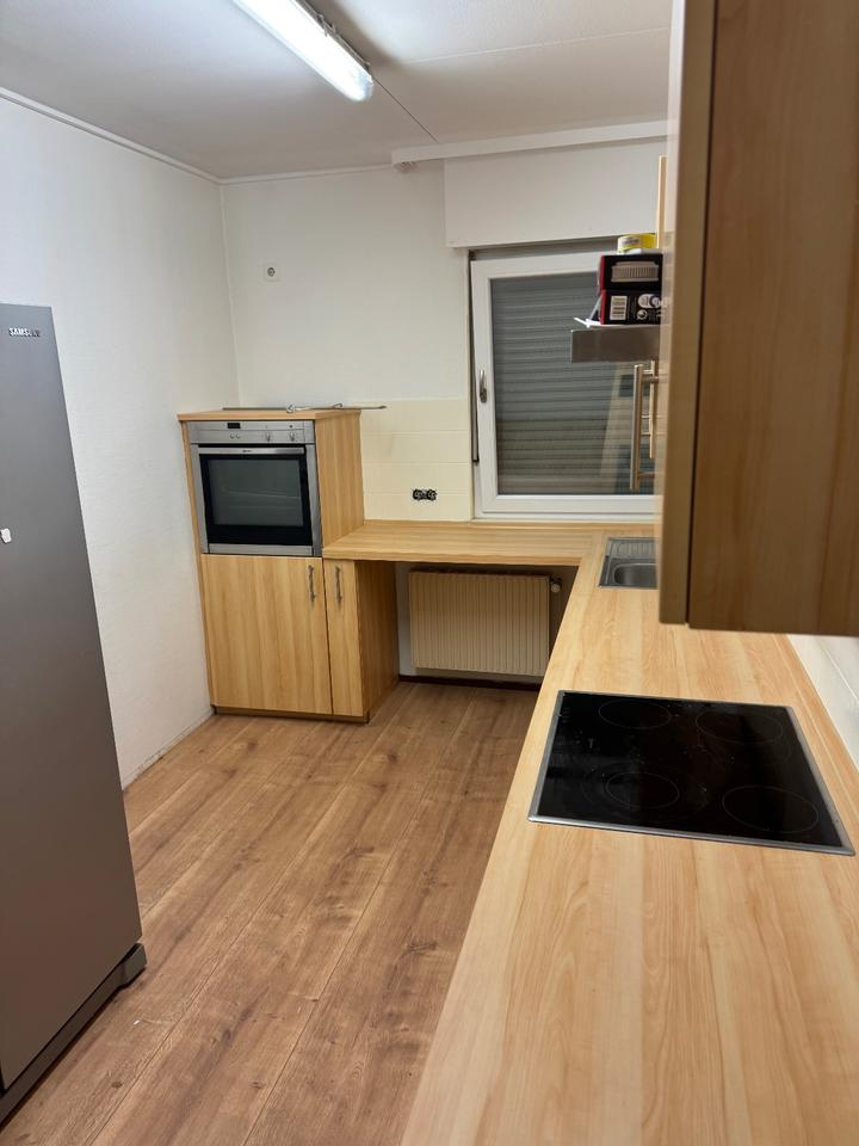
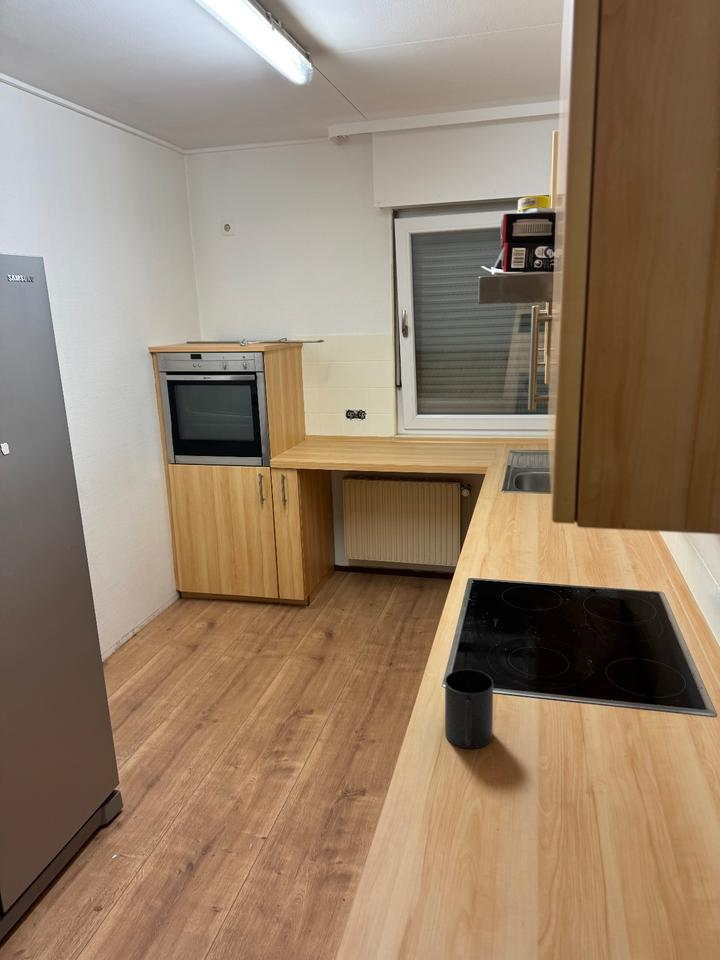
+ mug [444,669,494,749]
